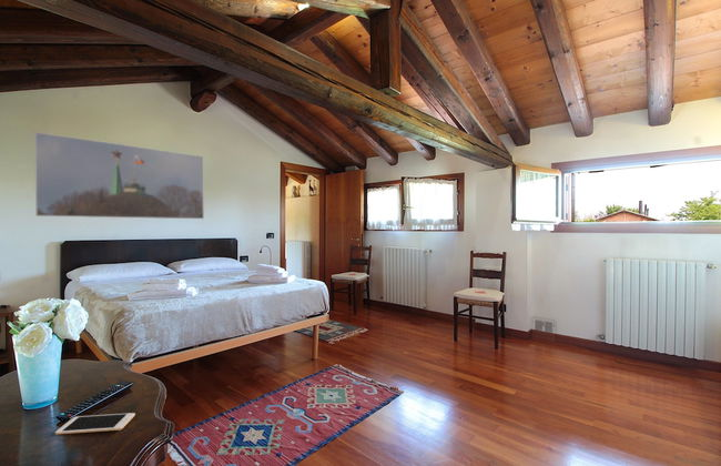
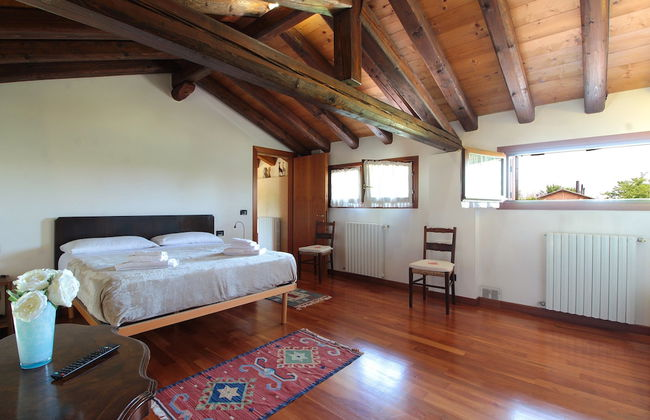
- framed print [33,131,205,220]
- cell phone [54,412,136,436]
